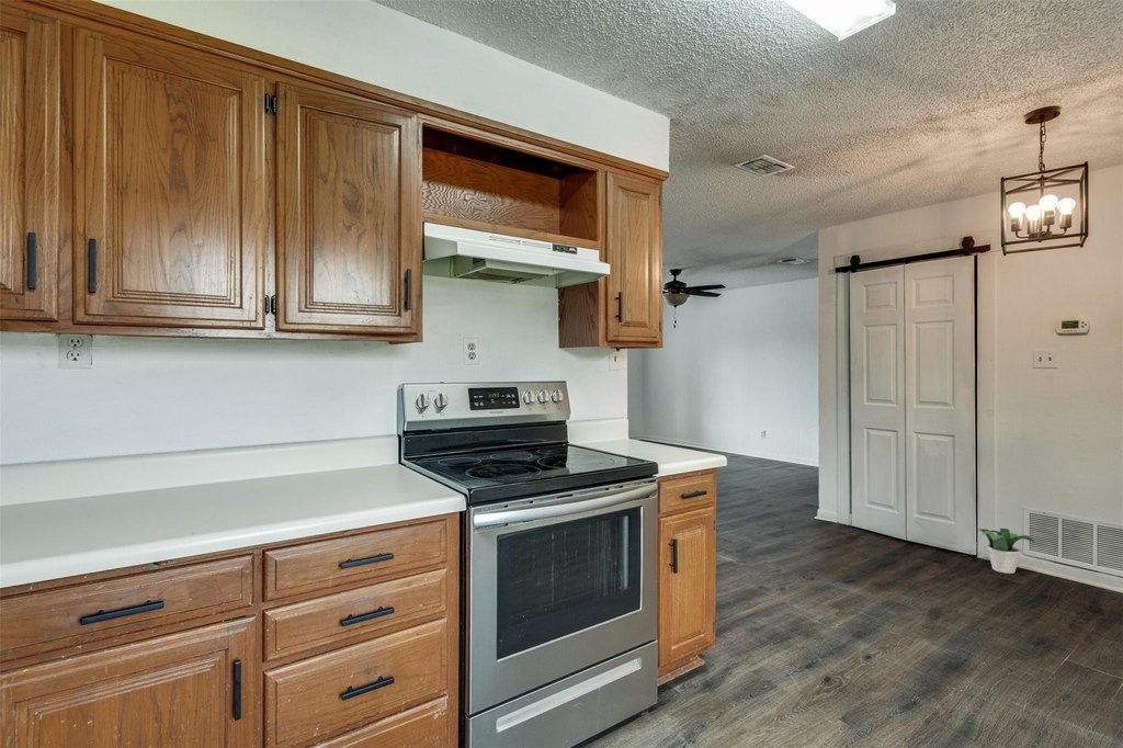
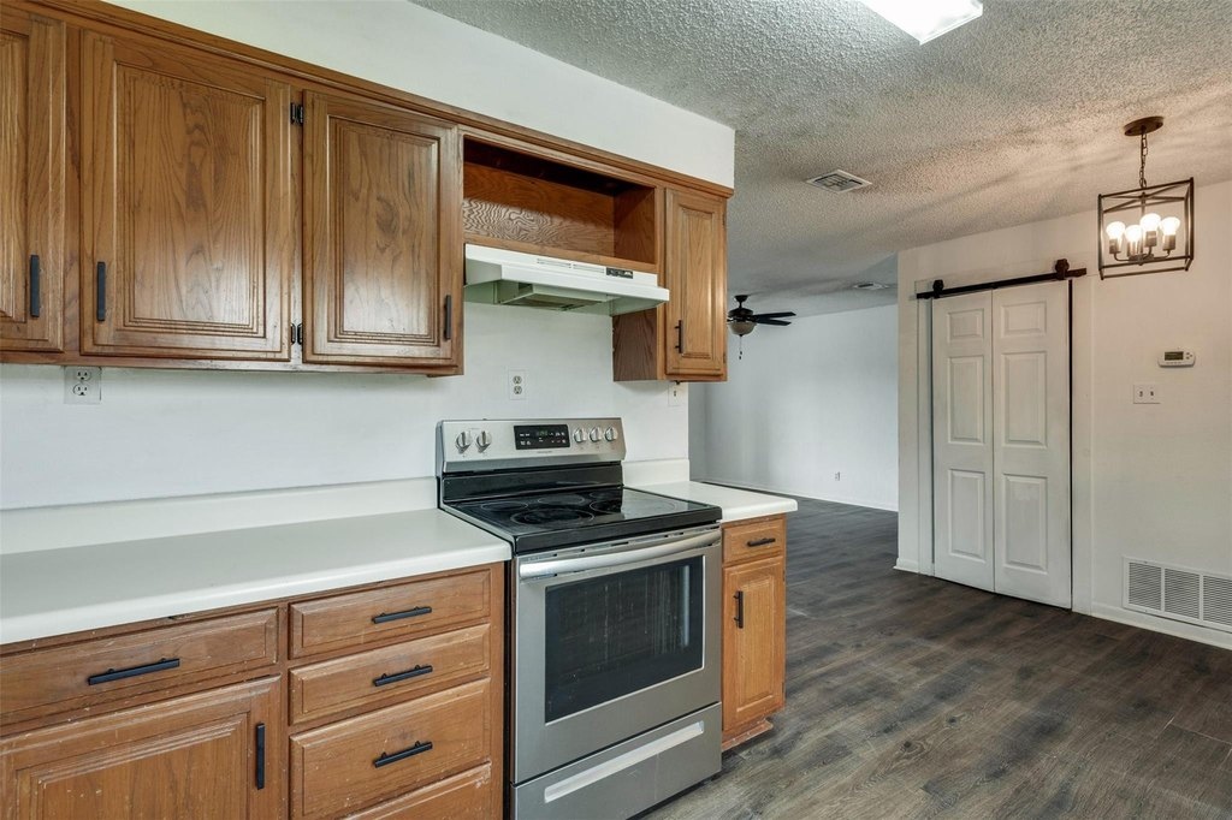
- potted plant [978,528,1035,575]
